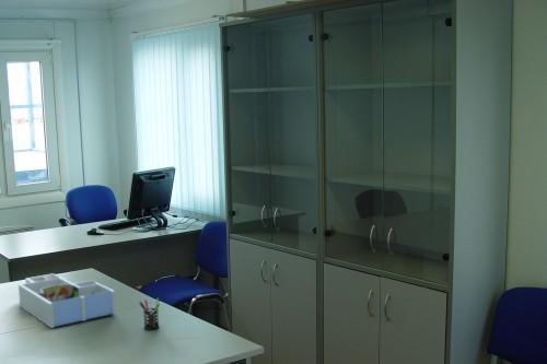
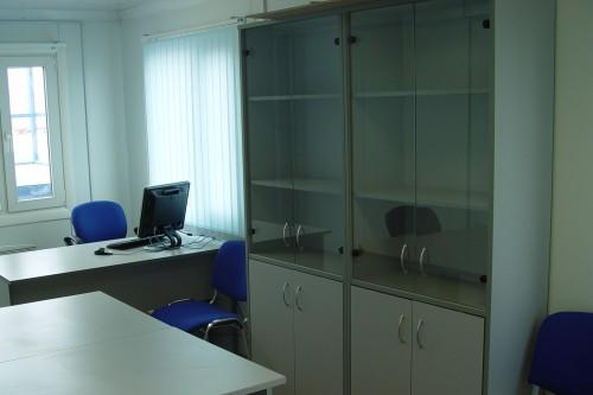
- pen holder [138,297,161,331]
- desk organizer [18,272,117,329]
